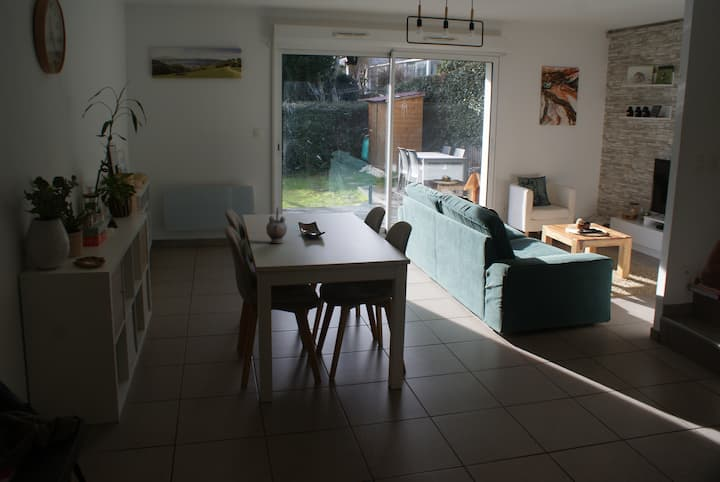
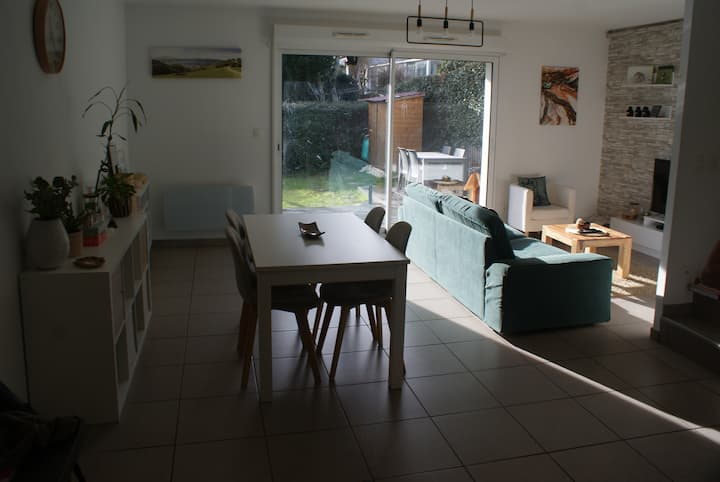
- teapot [265,206,288,244]
